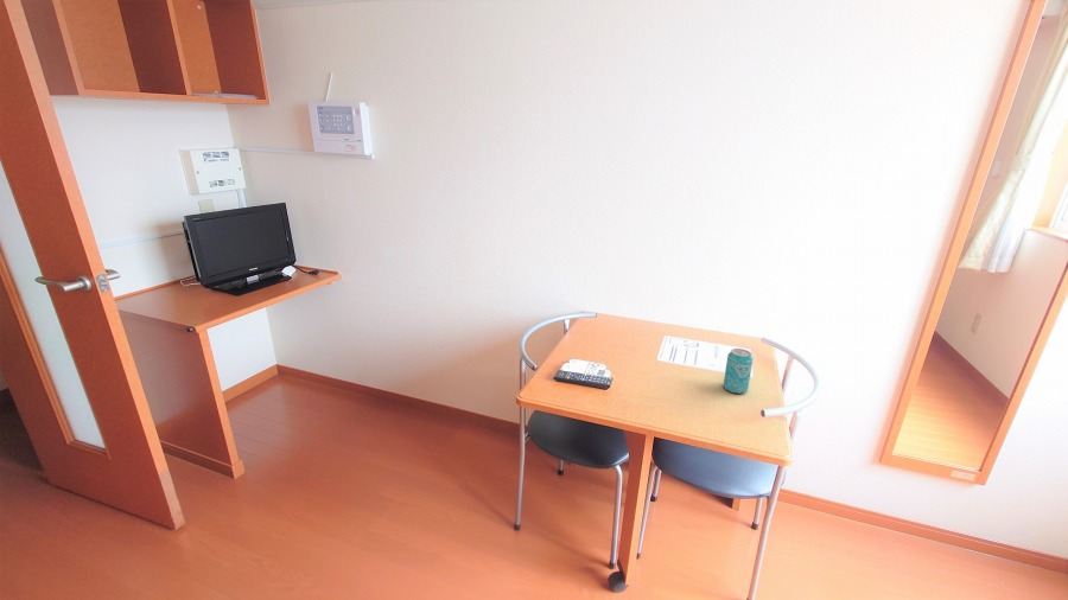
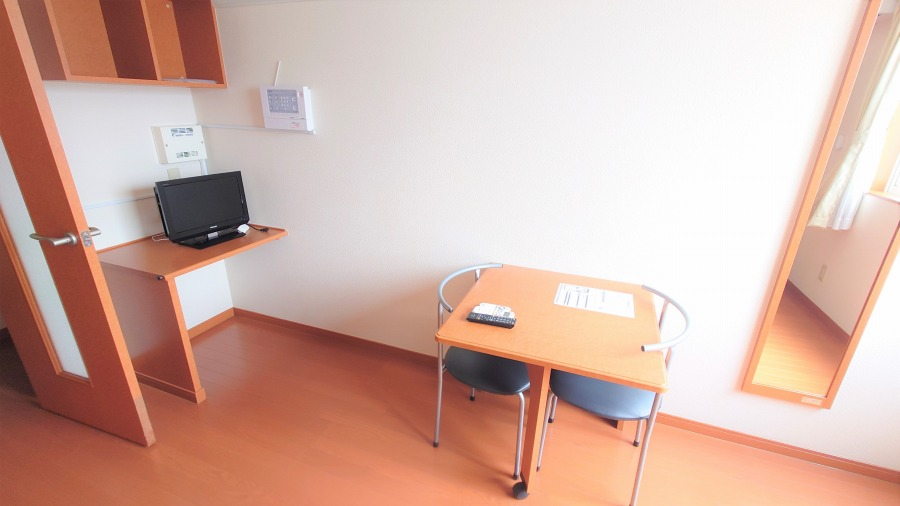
- beverage can [723,347,754,395]
